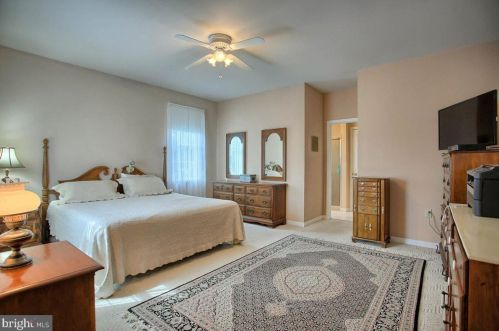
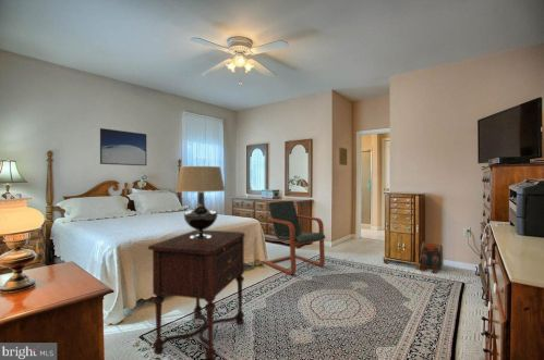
+ backpack [420,241,444,275]
+ armchair [262,200,326,275]
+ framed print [99,127,147,166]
+ table lamp [174,165,226,239]
+ side table [147,229,246,360]
